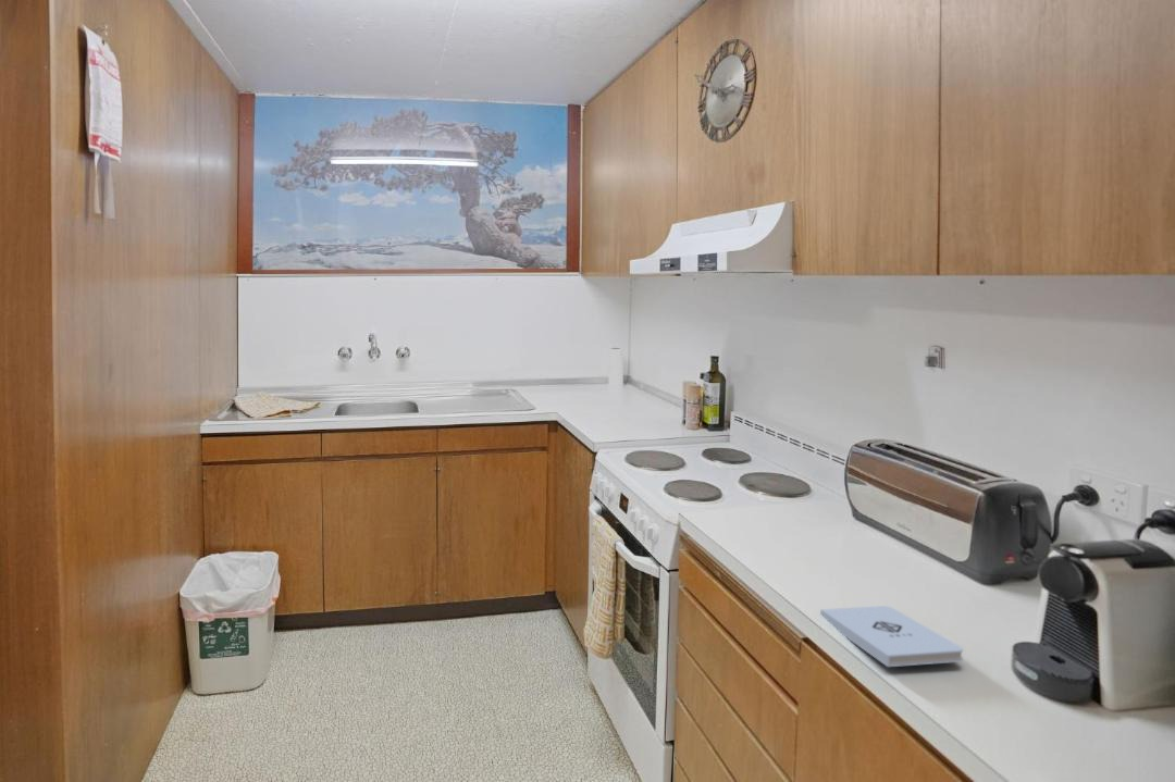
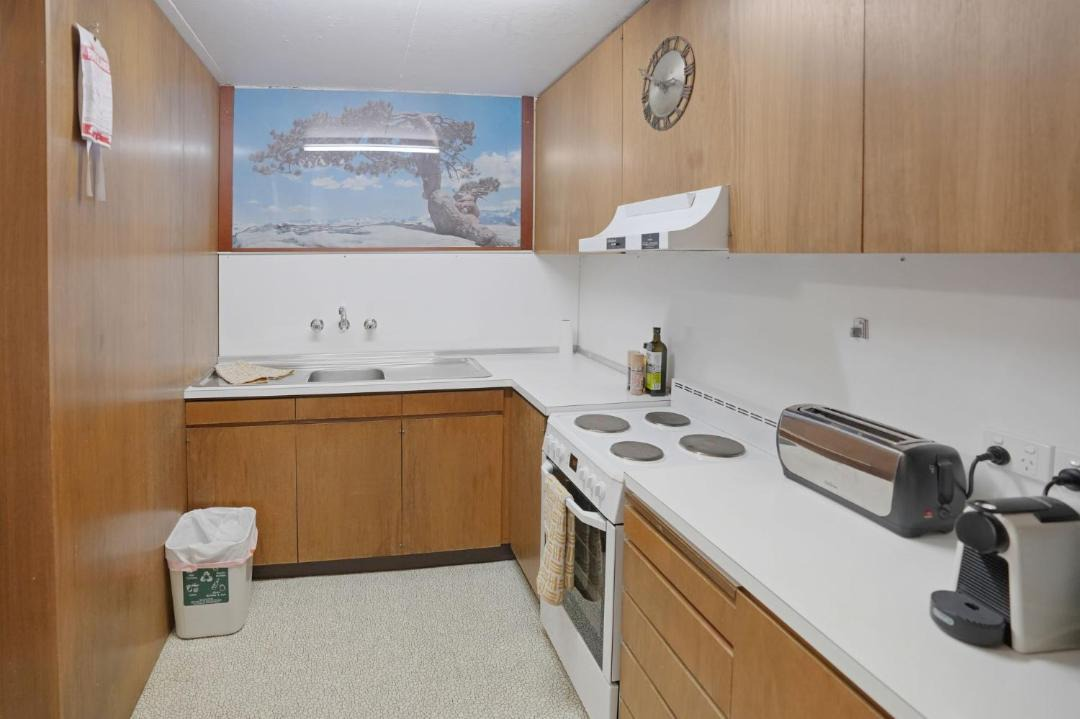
- notepad [819,605,964,668]
